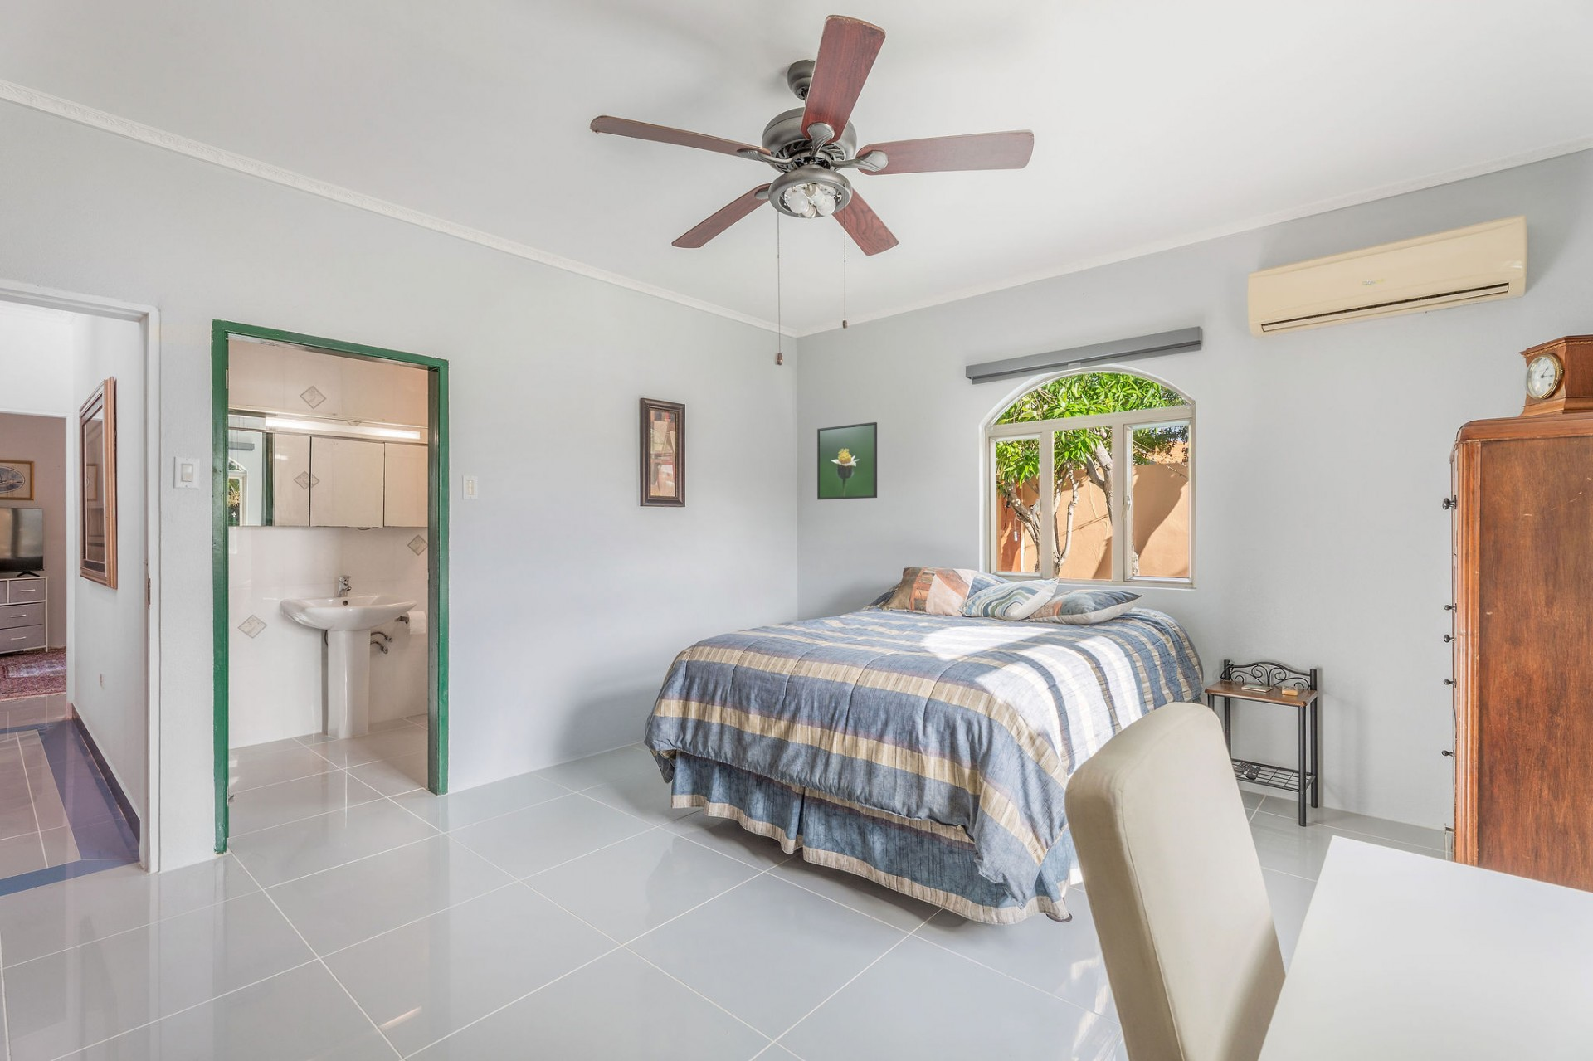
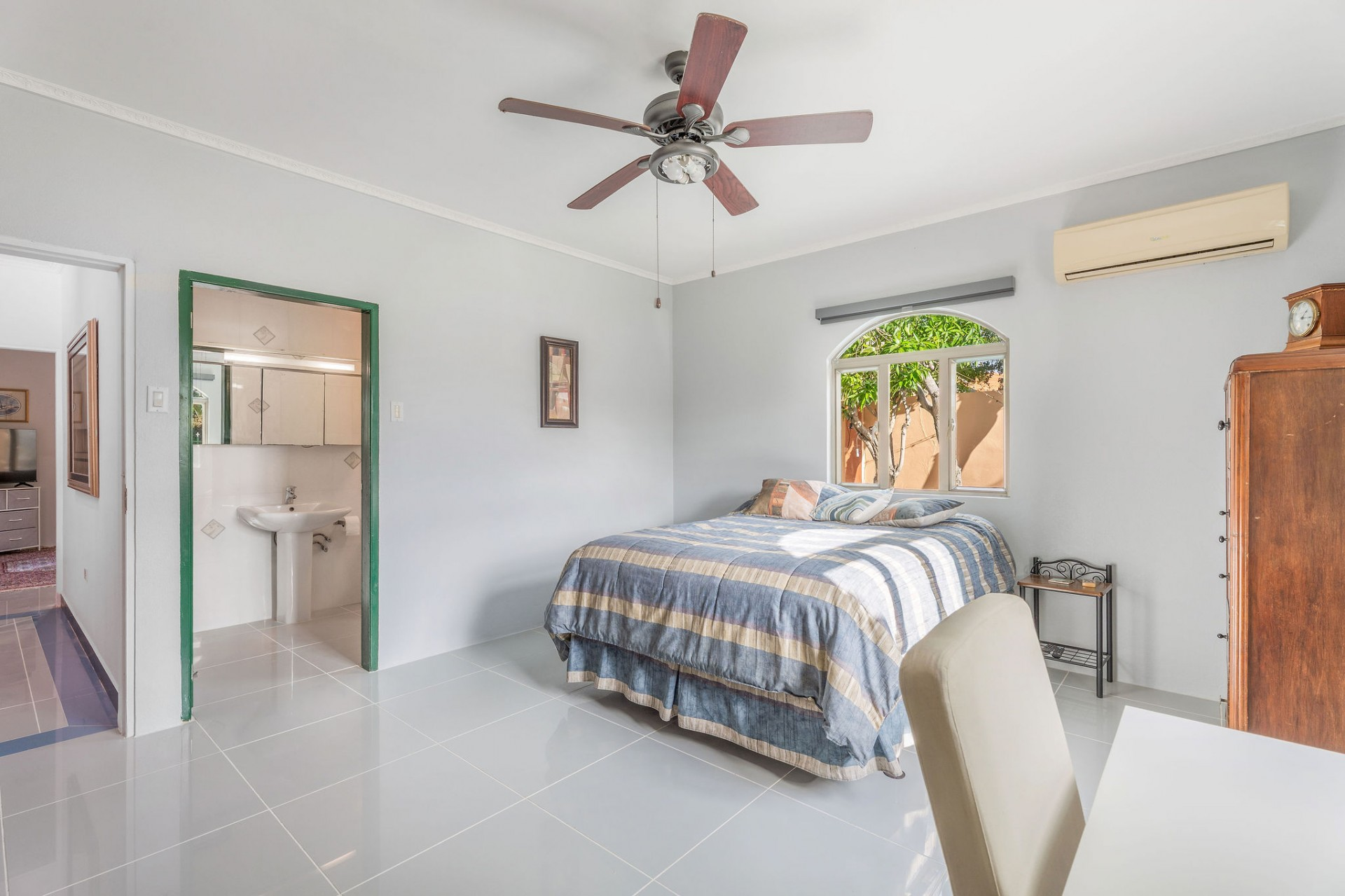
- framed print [816,422,878,500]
